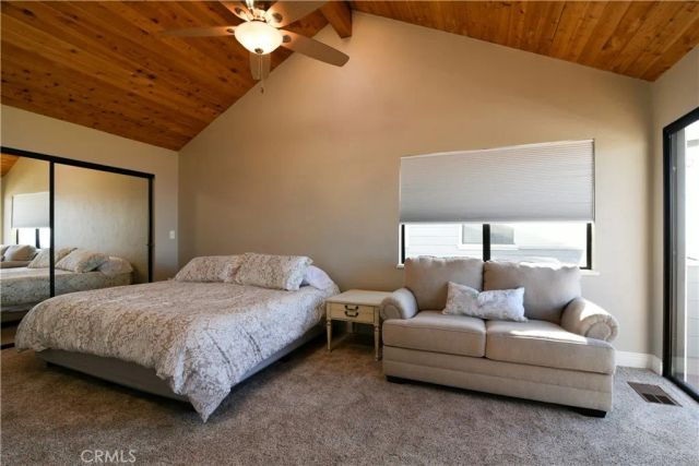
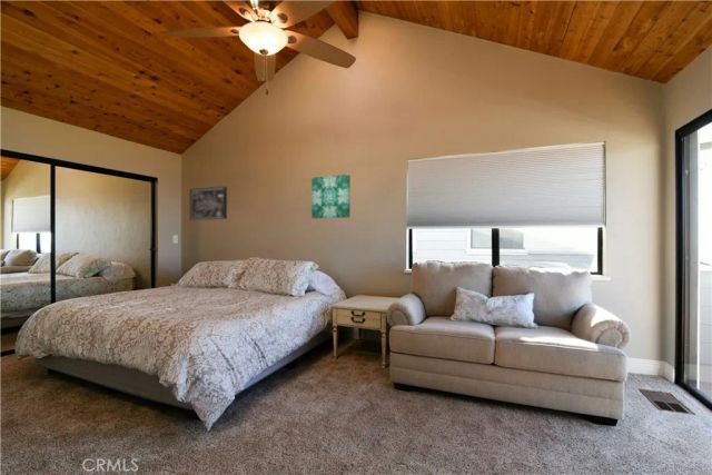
+ wall art [189,186,228,221]
+ wall art [310,174,352,219]
